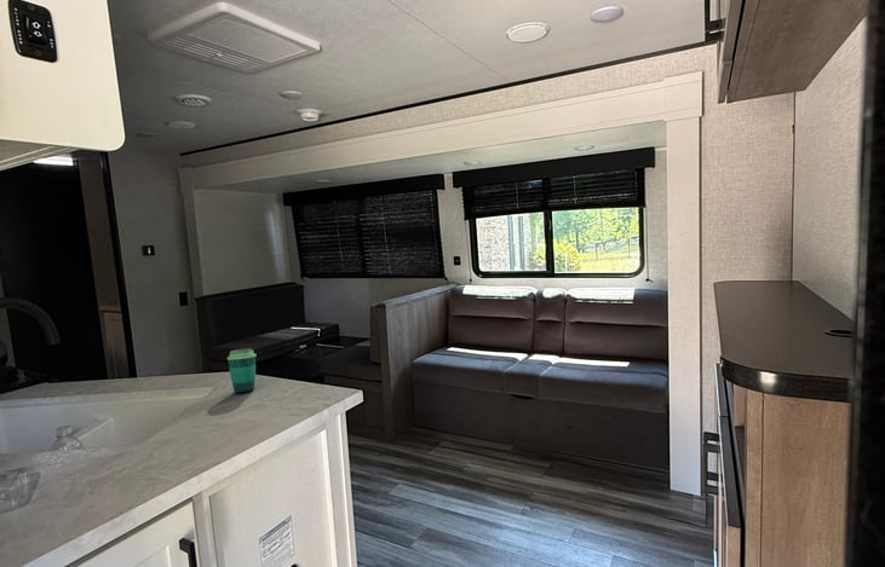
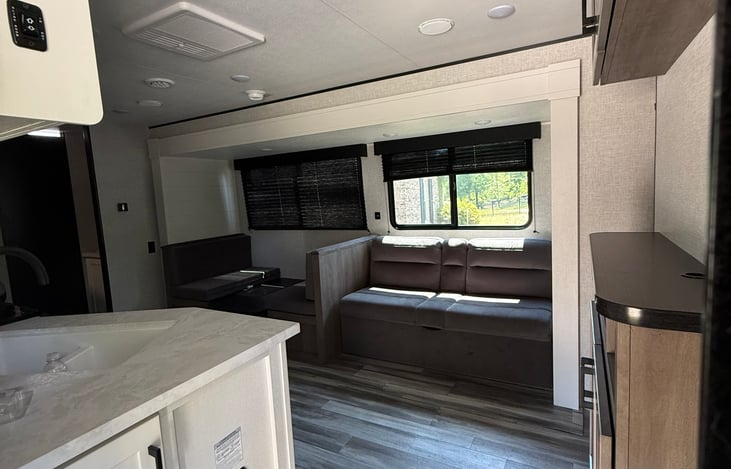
- cup [226,347,257,394]
